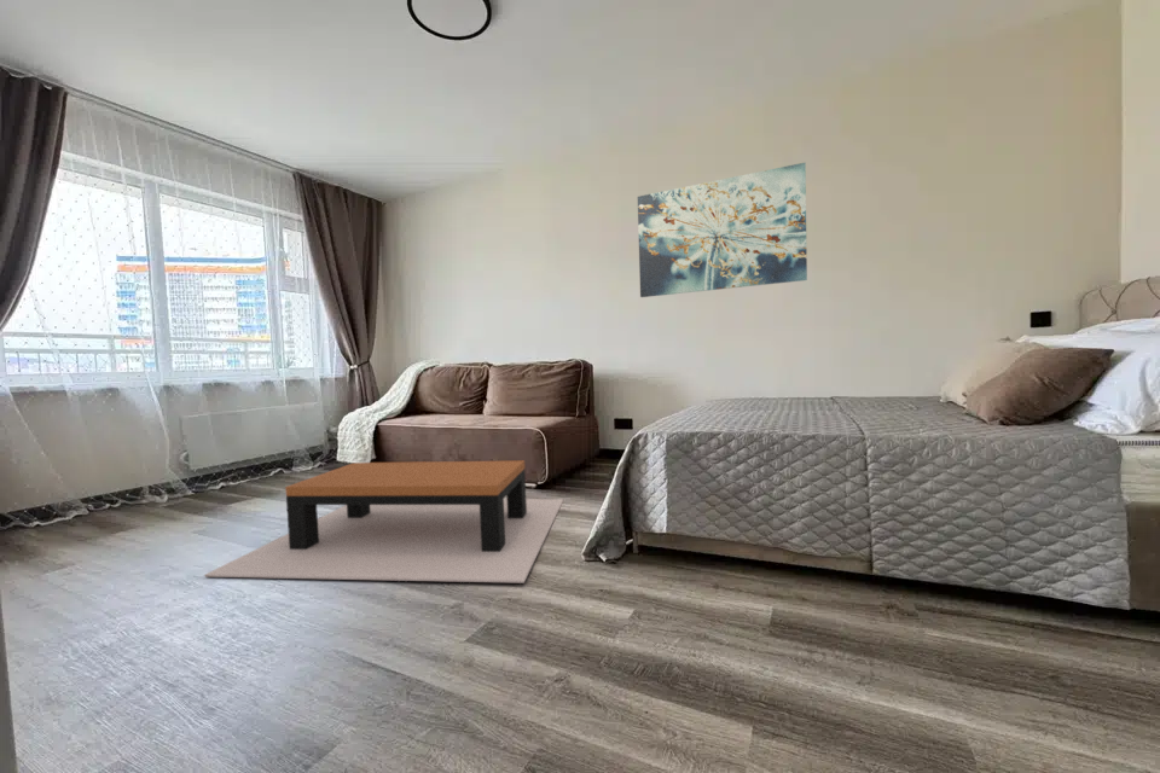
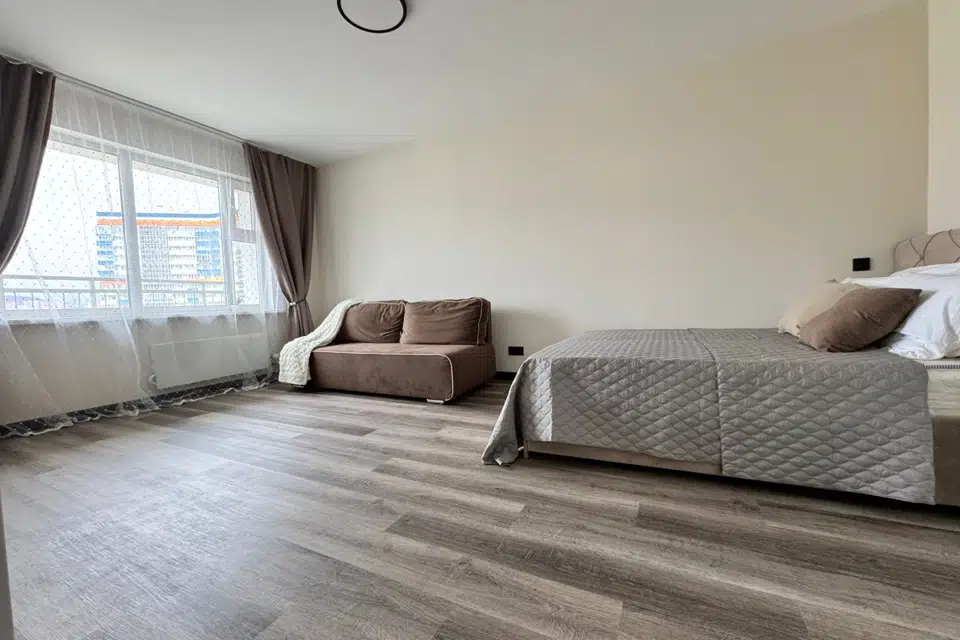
- coffee table [204,460,564,585]
- wall art [637,162,808,298]
